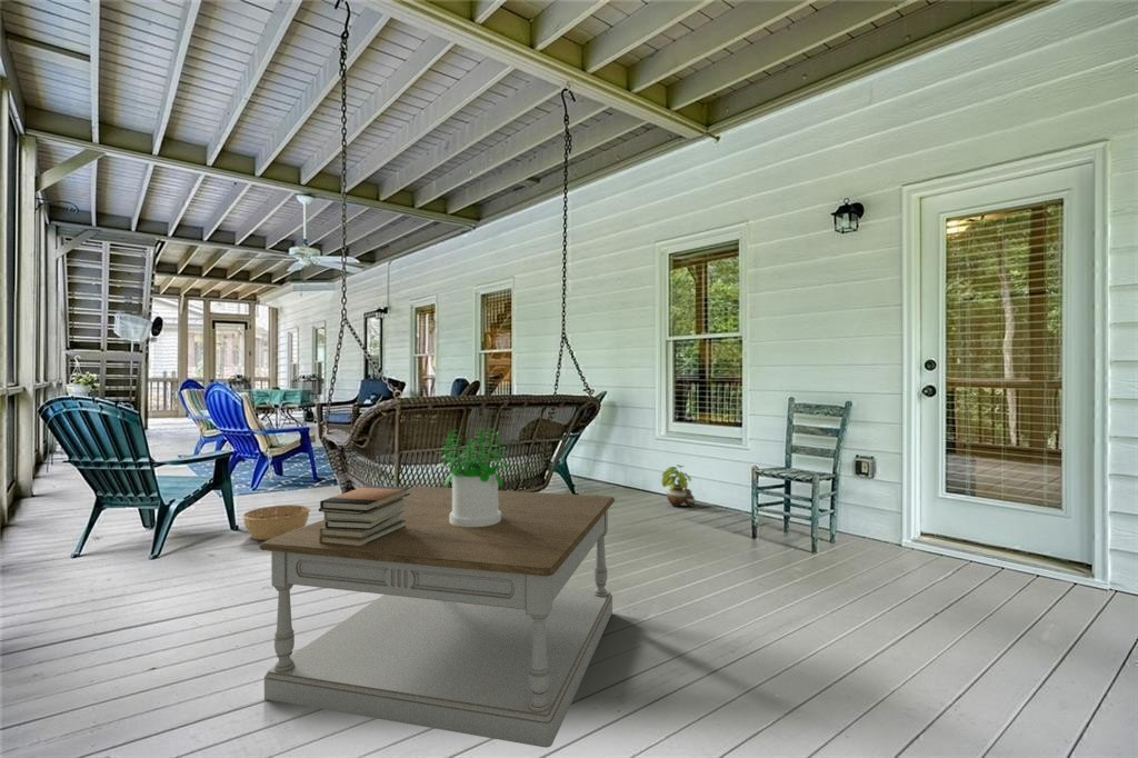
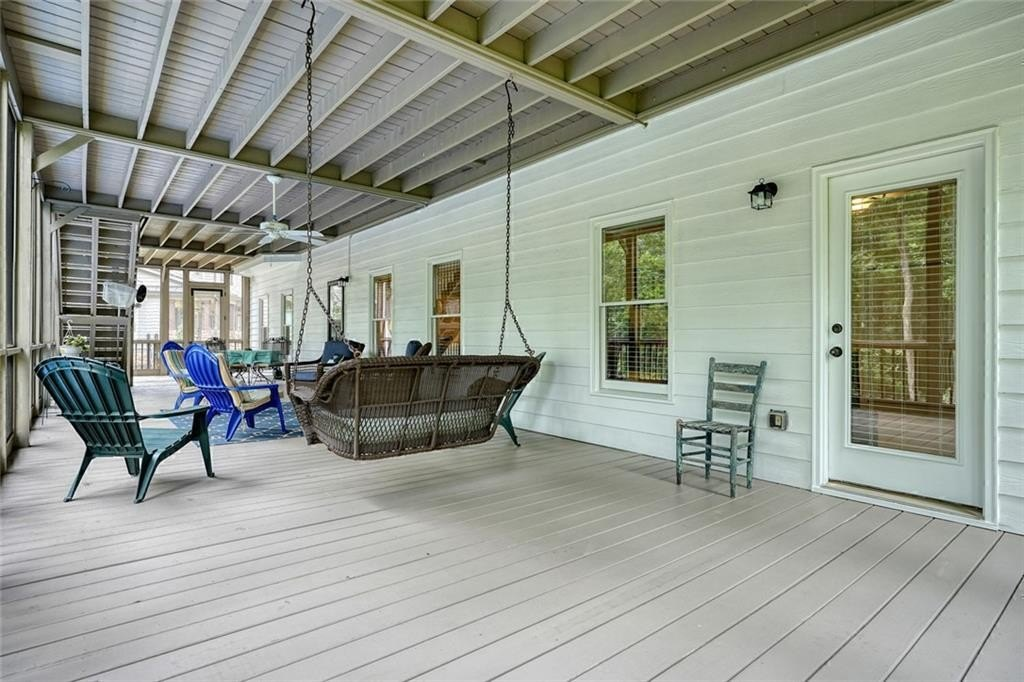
- basket [241,503,311,541]
- potted plant [435,426,510,527]
- book stack [318,485,411,547]
- potted plant [661,463,697,508]
- coffee table [259,486,616,749]
